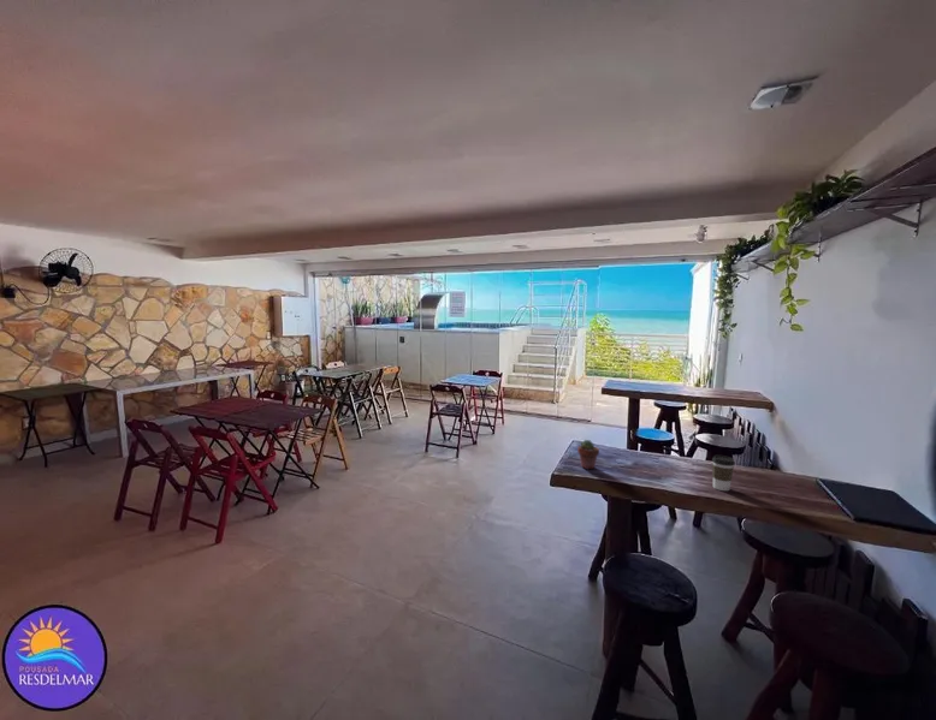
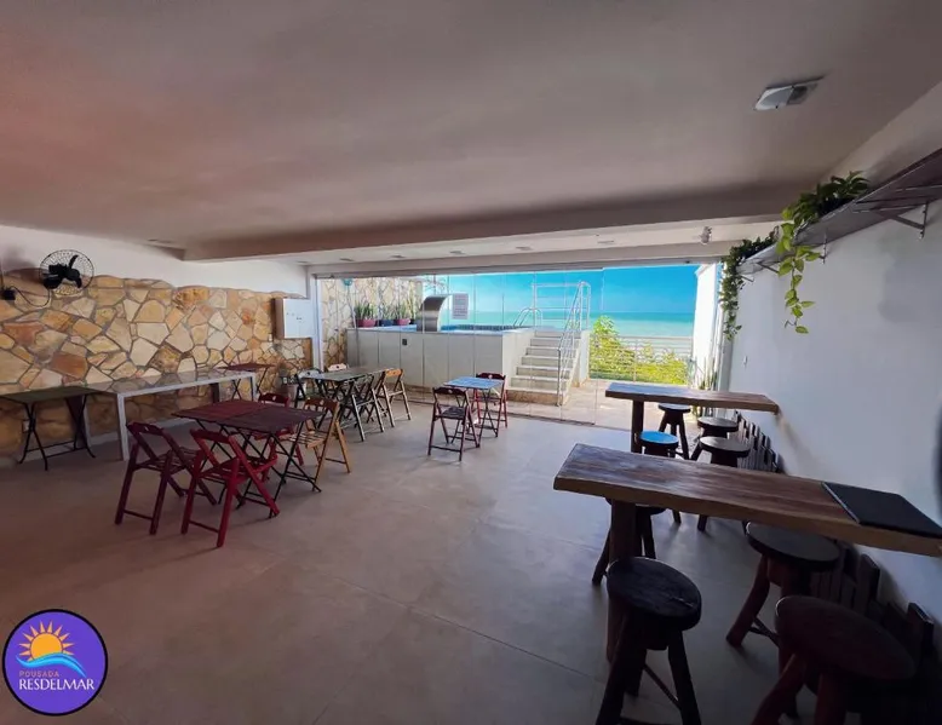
- coffee cup [711,454,736,492]
- potted succulent [576,439,600,470]
